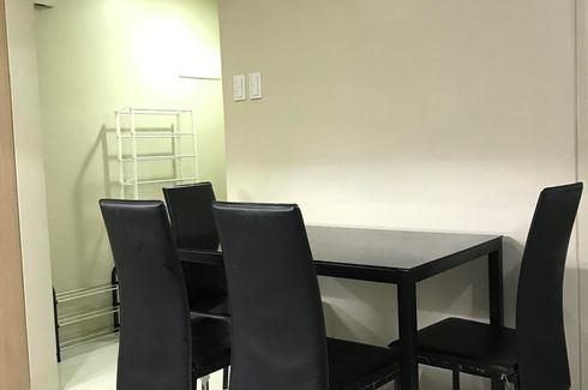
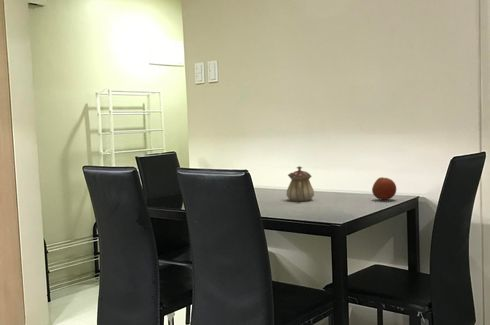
+ fruit [371,176,397,201]
+ teapot [286,165,315,202]
